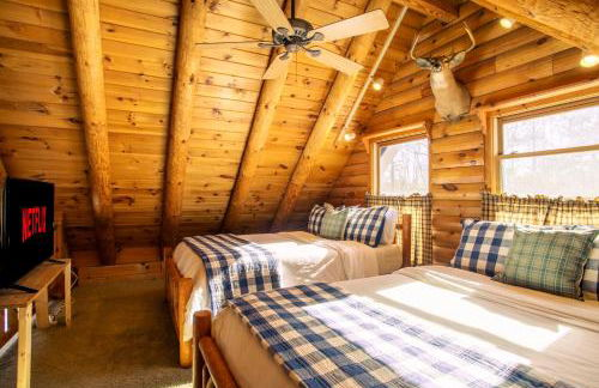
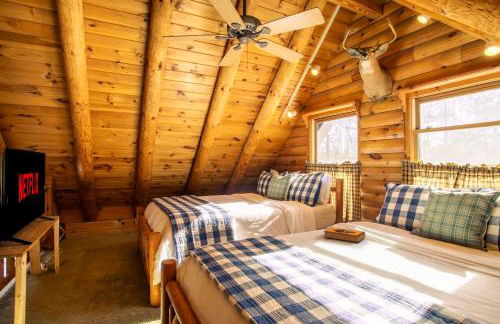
+ hardback book [323,226,366,244]
